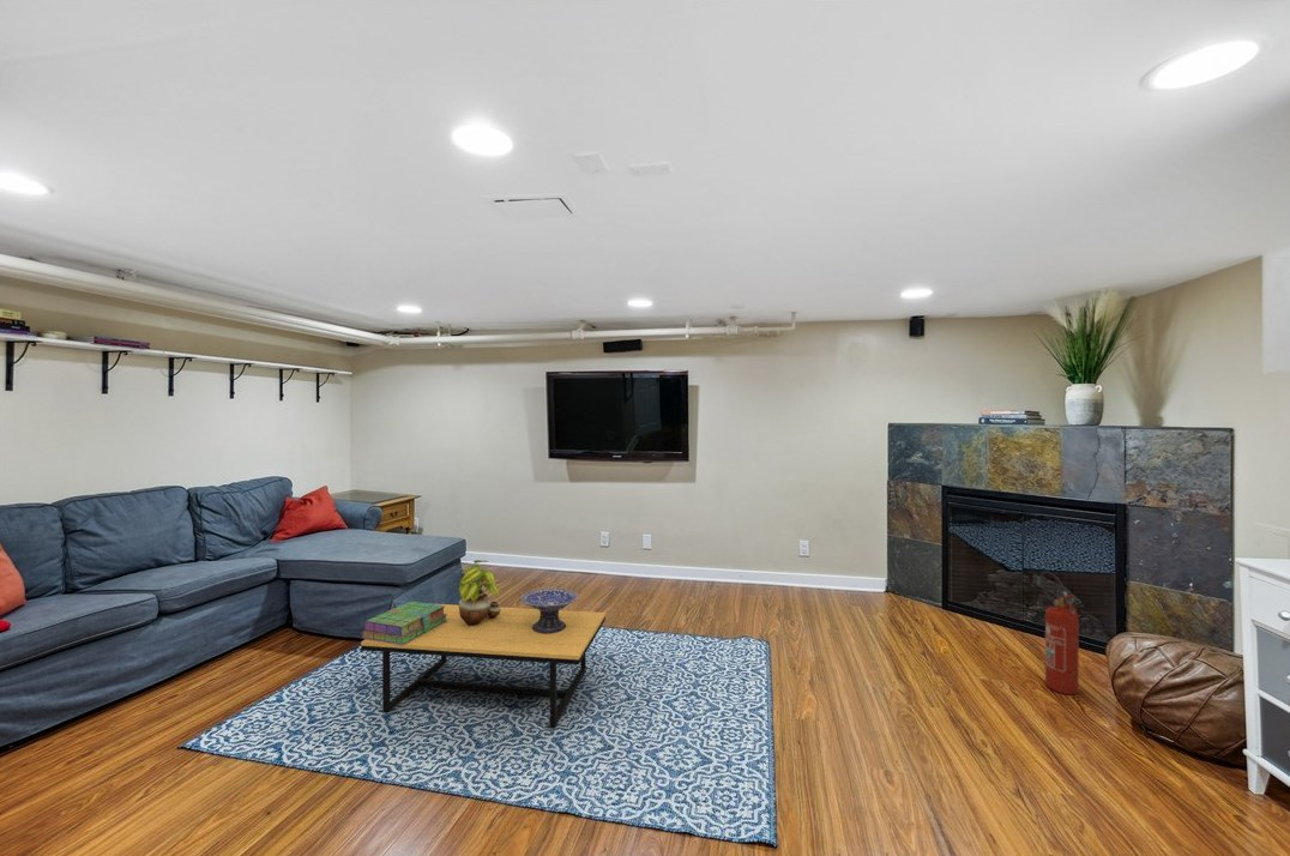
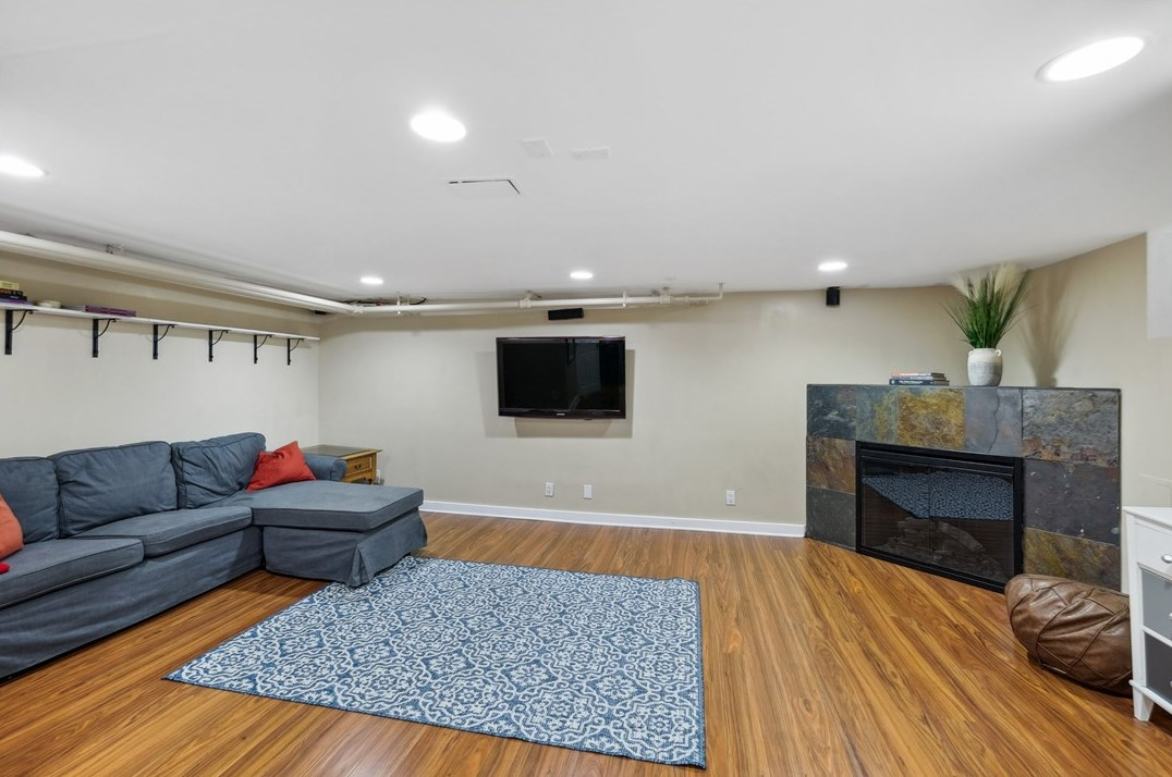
- decorative bowl [519,586,579,633]
- potted plant [458,559,501,626]
- coffee table [360,603,607,729]
- fire extinguisher [1039,569,1080,695]
- stack of books [361,601,447,645]
